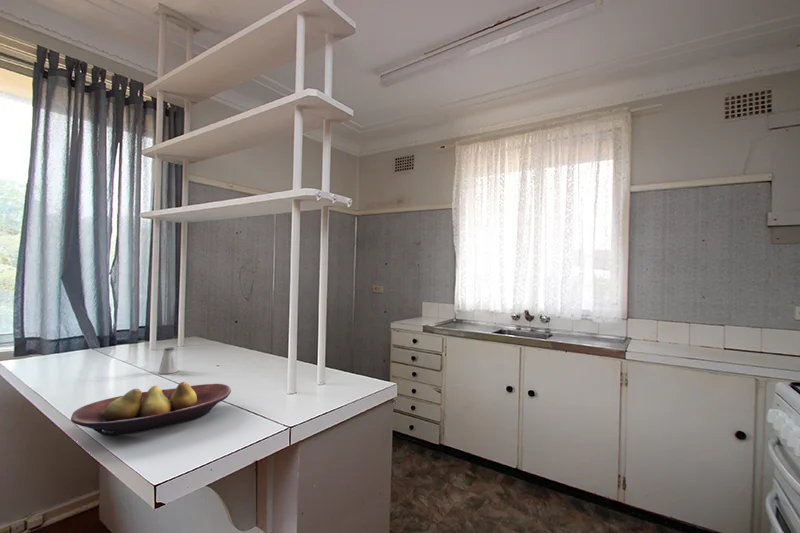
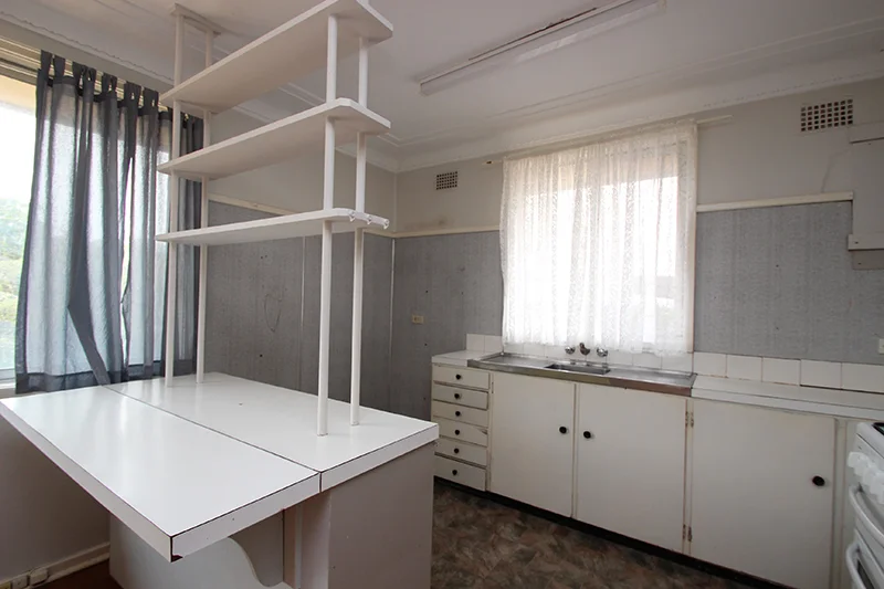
- saltshaker [157,346,179,375]
- fruit bowl [70,381,232,437]
